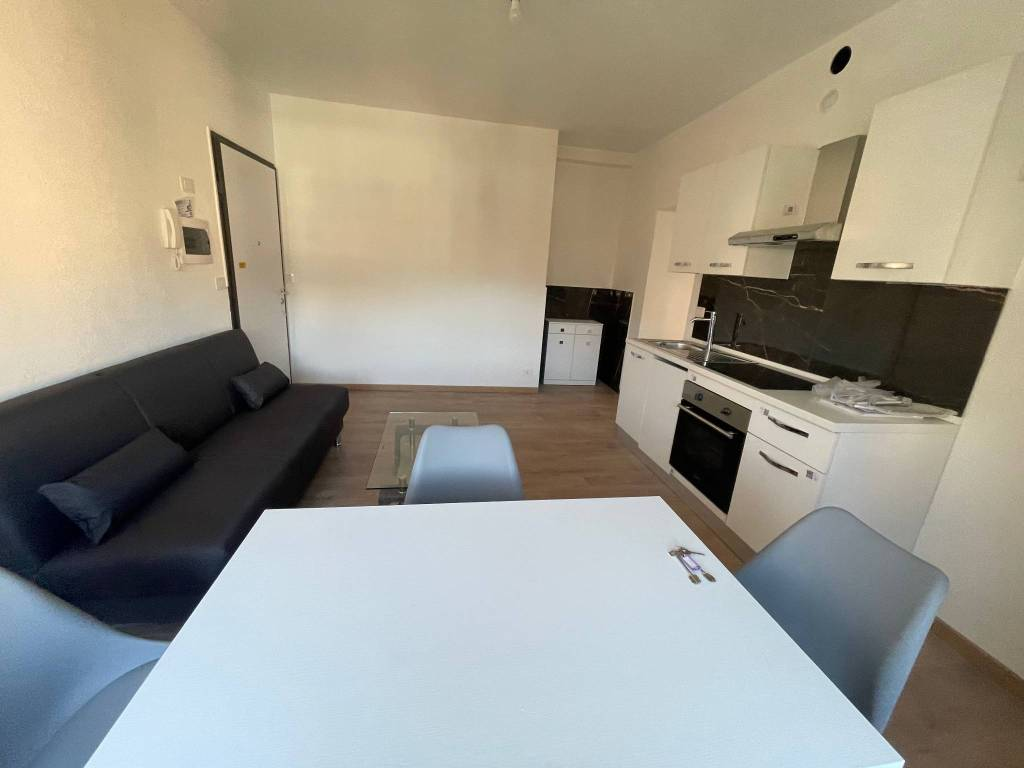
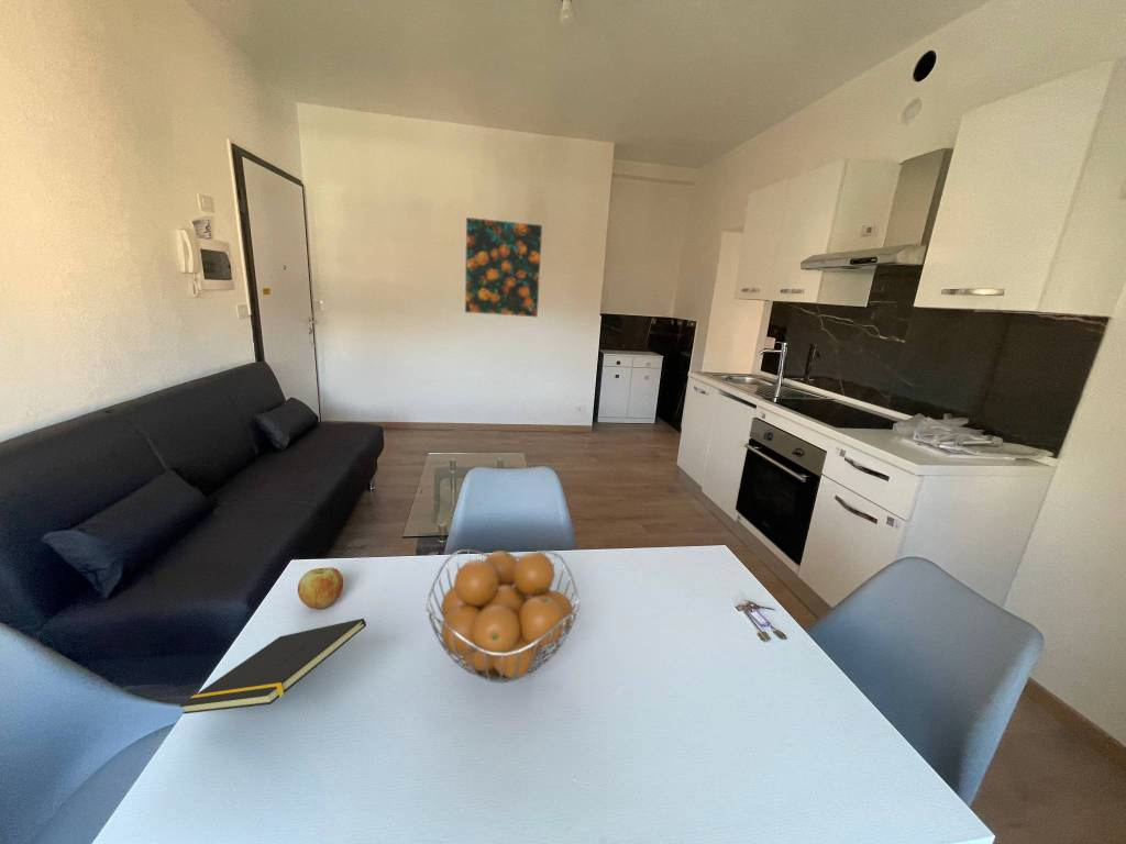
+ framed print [464,216,543,319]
+ notepad [178,618,367,715]
+ apple [297,566,344,610]
+ fruit basket [426,548,581,684]
